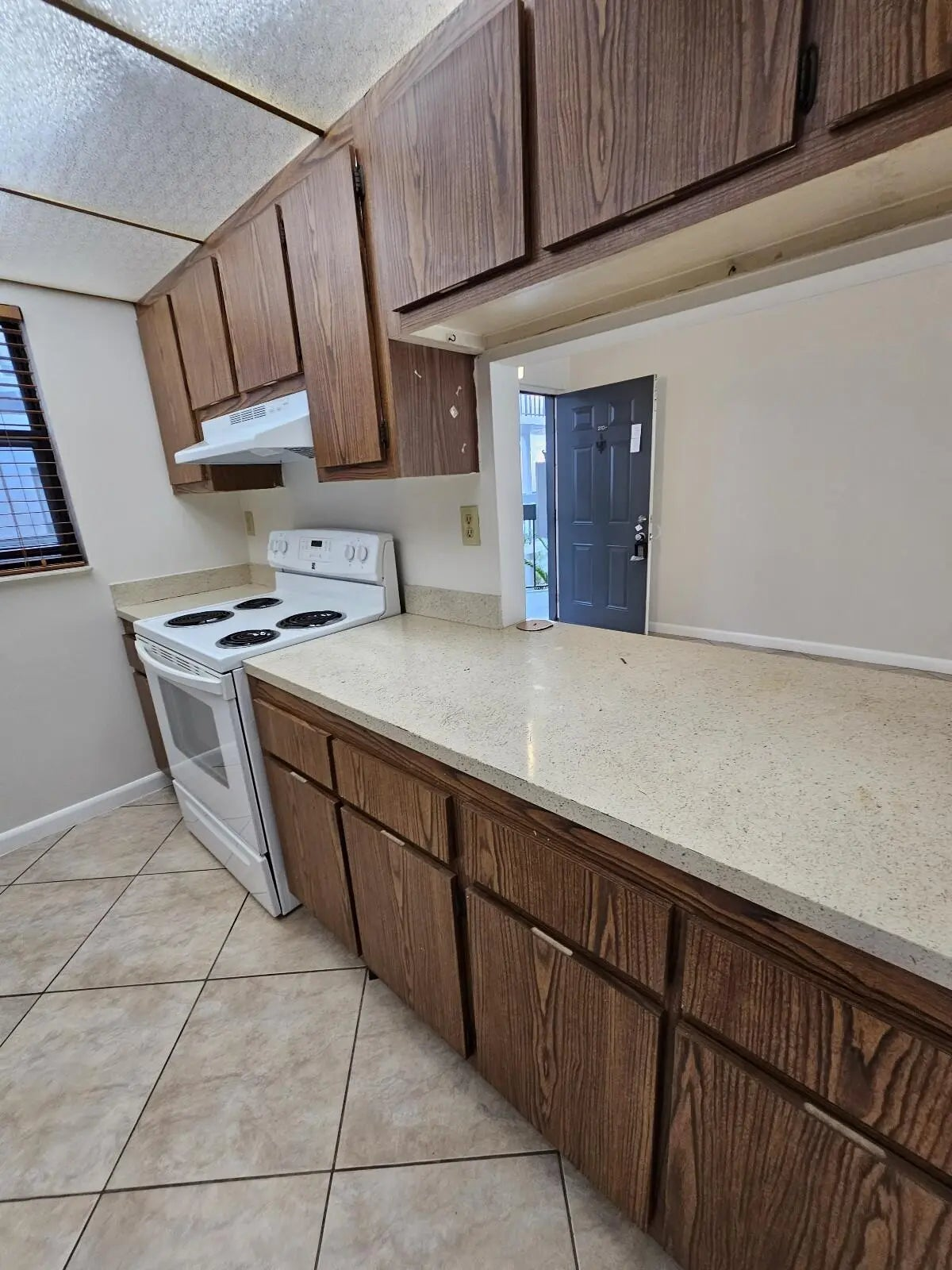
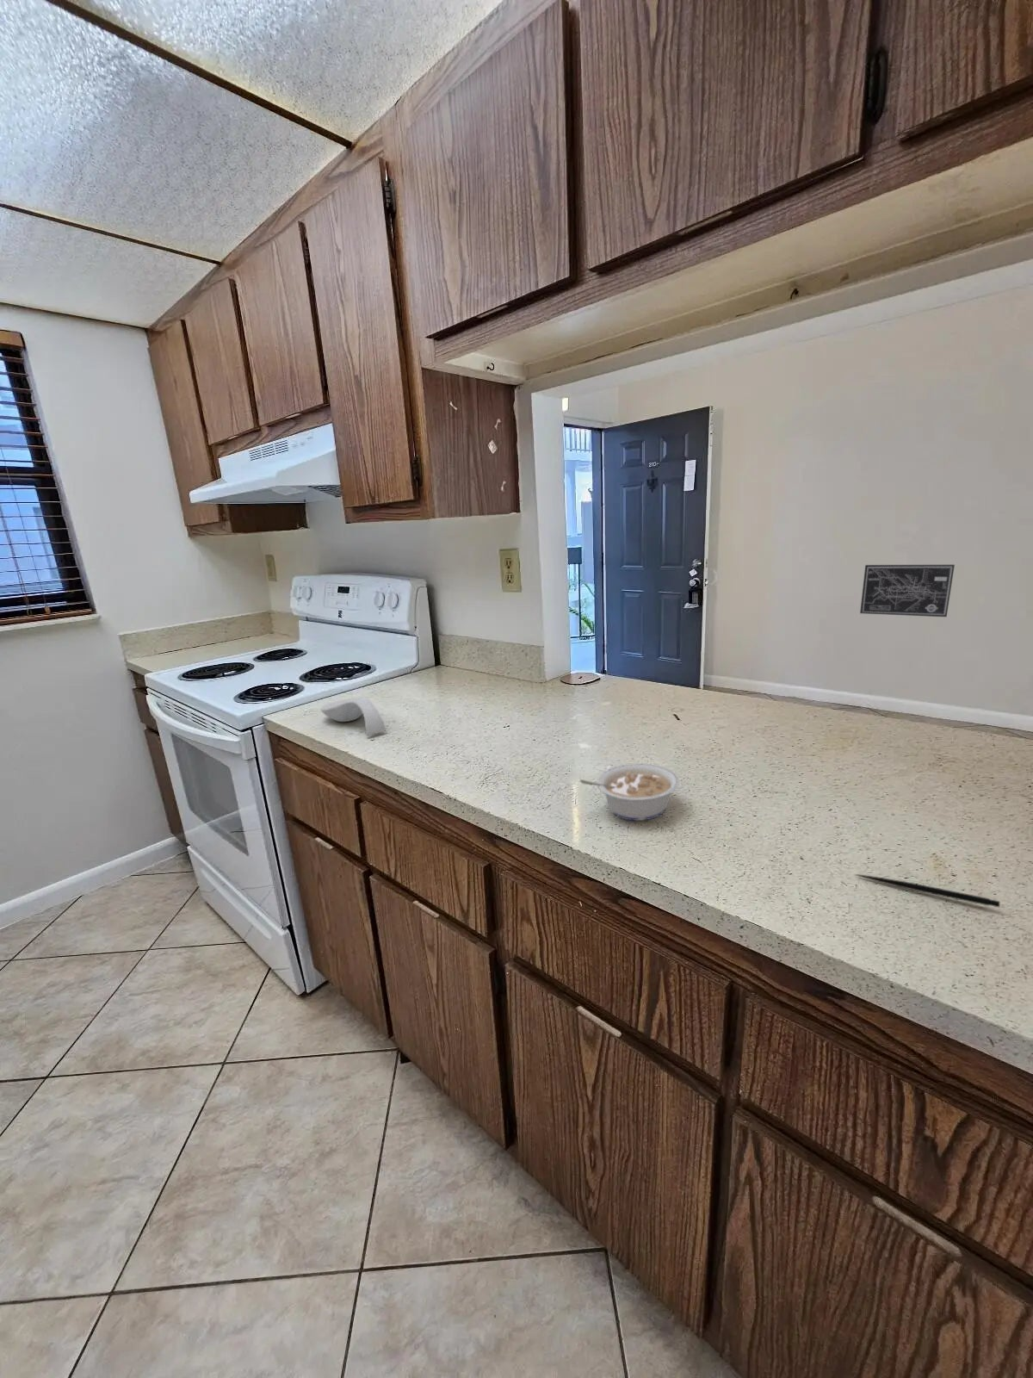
+ legume [579,763,680,821]
+ spoon rest [319,697,386,737]
+ wall art [859,564,956,617]
+ pen [854,873,1000,908]
